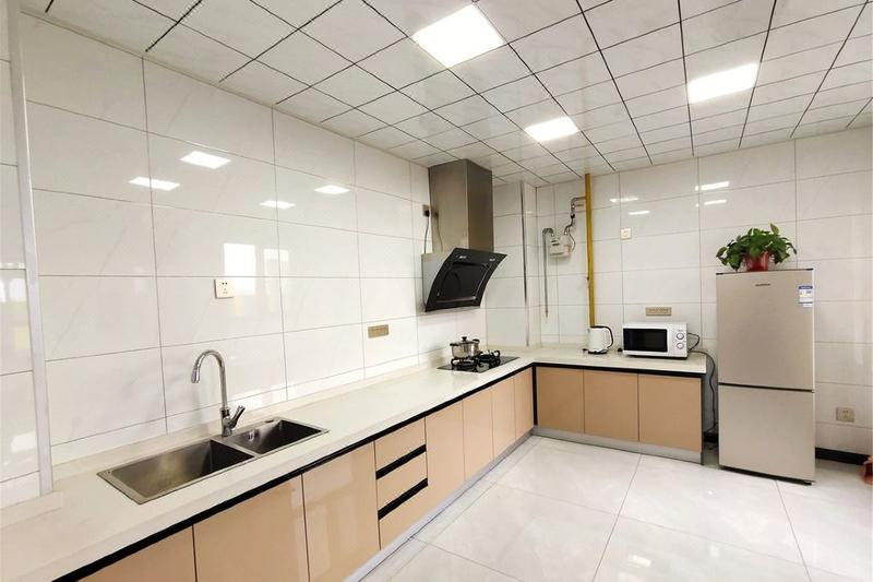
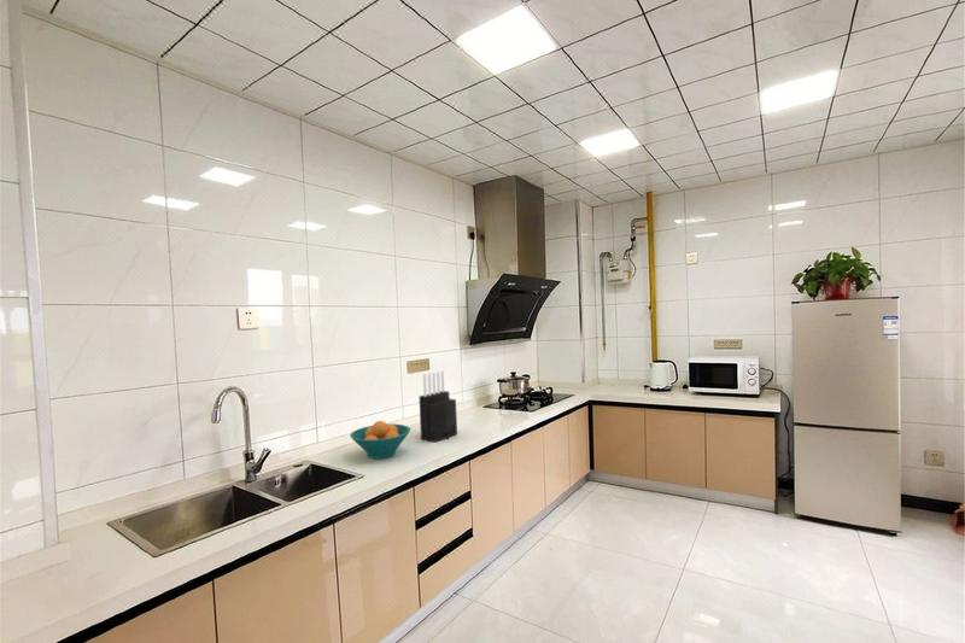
+ knife block [417,369,458,444]
+ fruit bowl [349,420,411,460]
